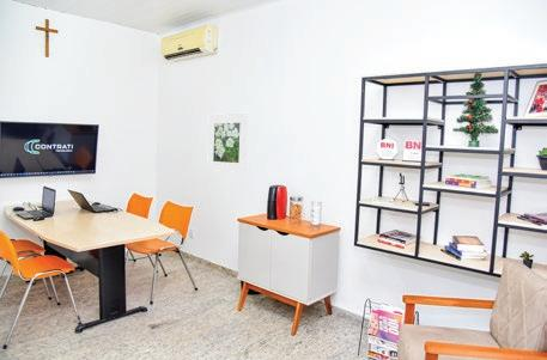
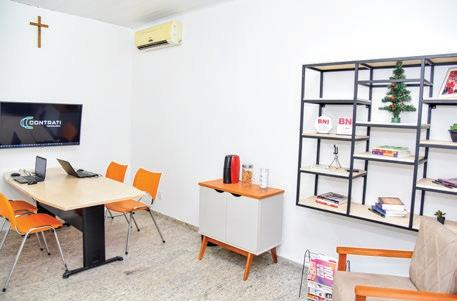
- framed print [206,112,249,173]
